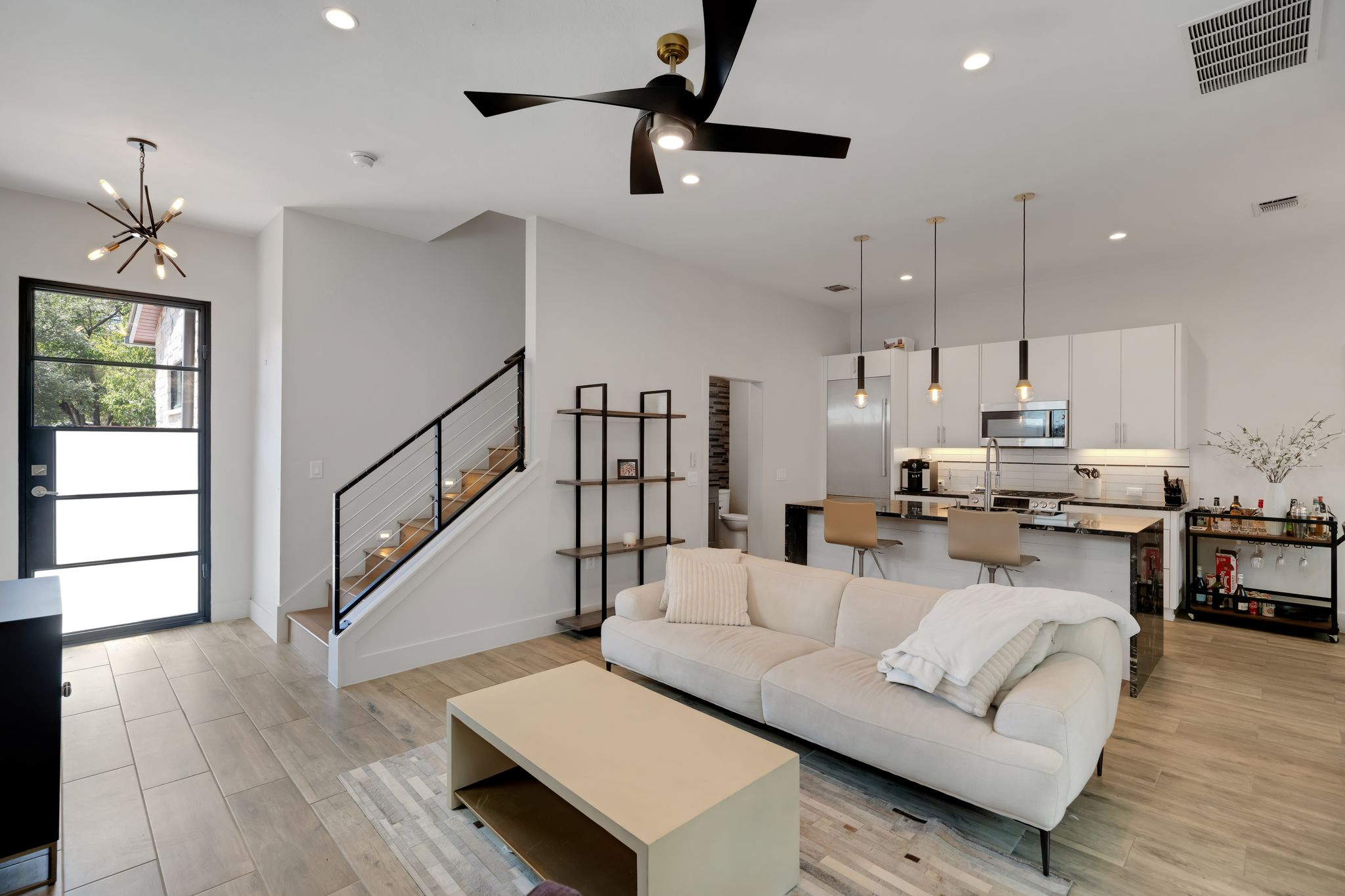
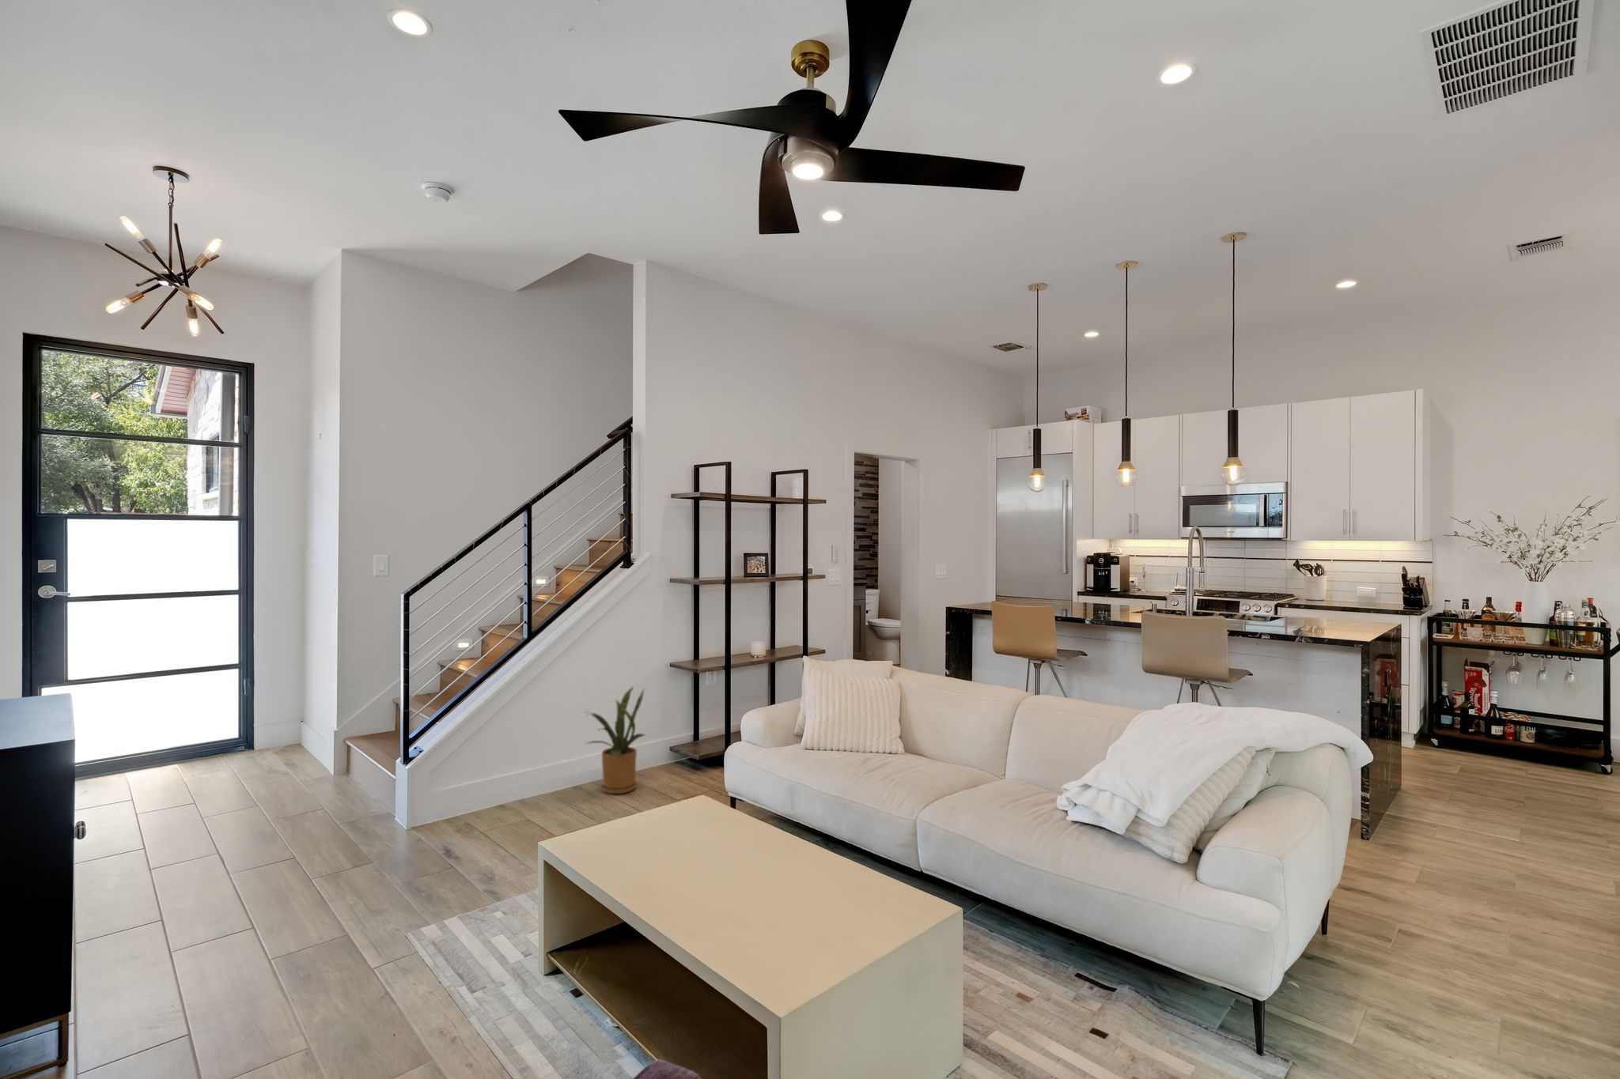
+ house plant [584,686,649,795]
